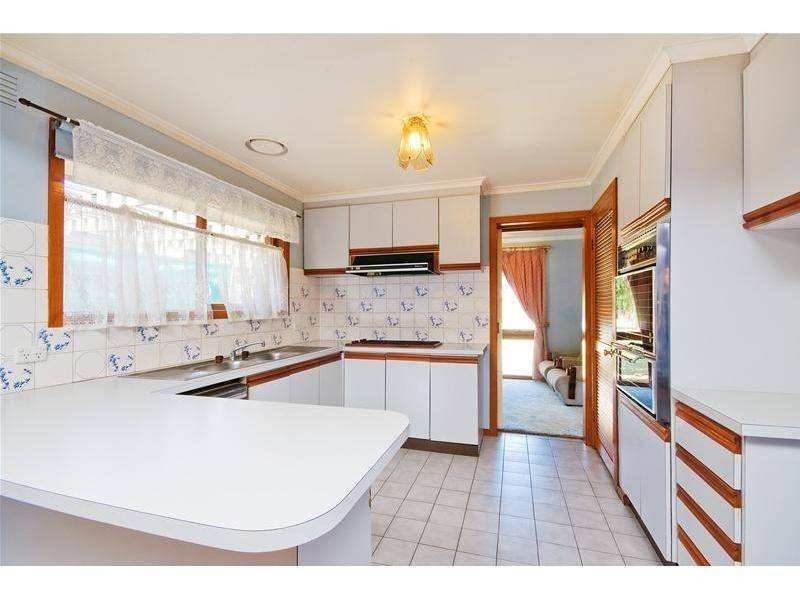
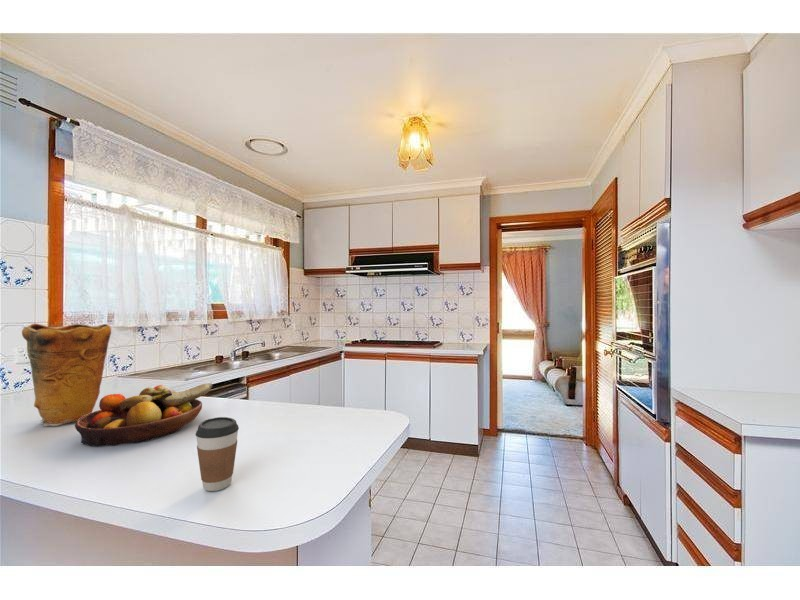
+ fruit bowl [74,382,213,448]
+ vase [21,322,112,427]
+ coffee cup [195,416,240,492]
